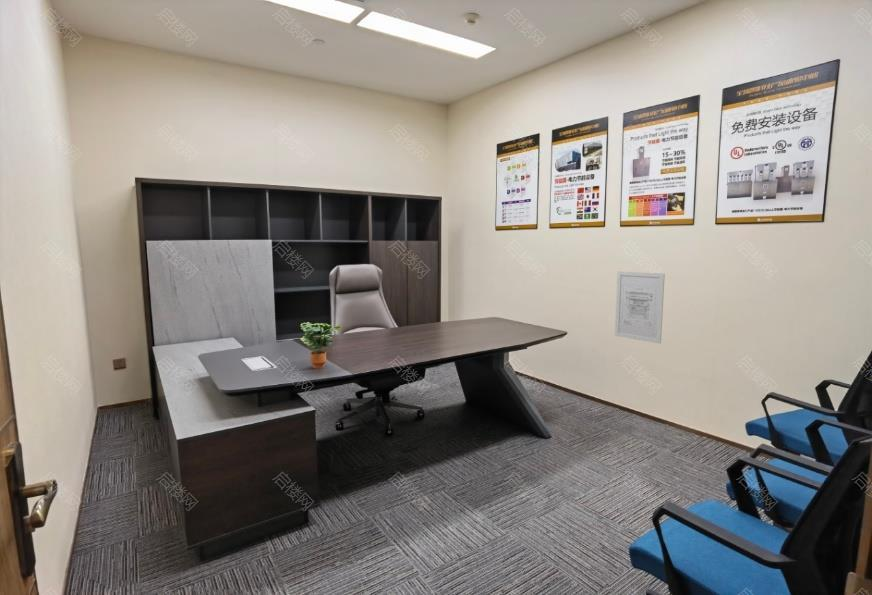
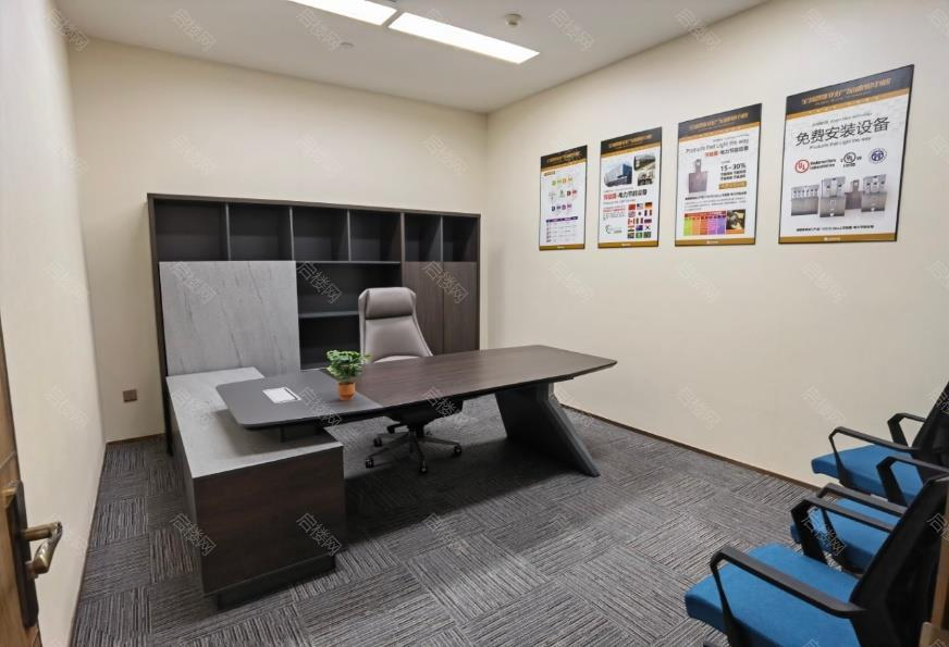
- wall art [614,270,666,345]
